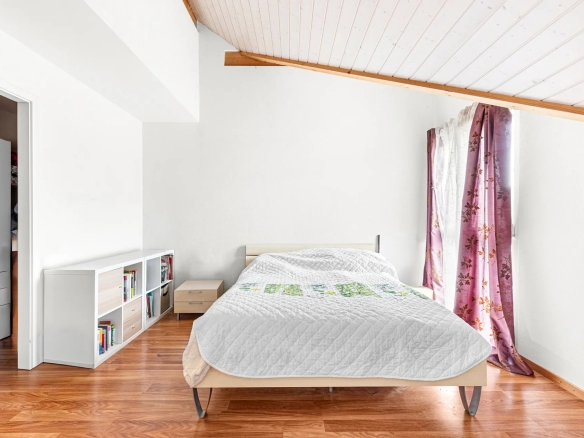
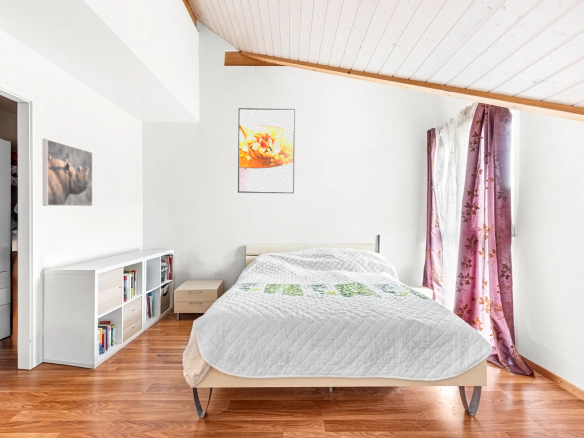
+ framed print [42,138,94,208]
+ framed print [237,107,296,194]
